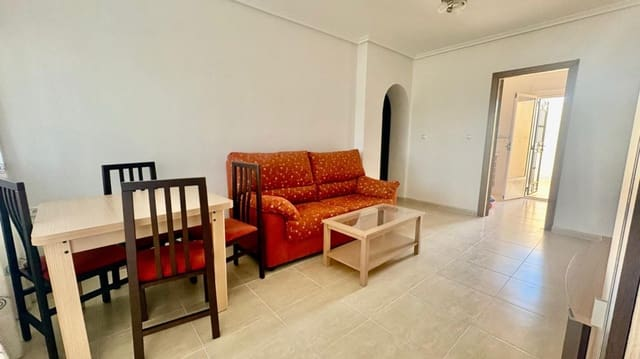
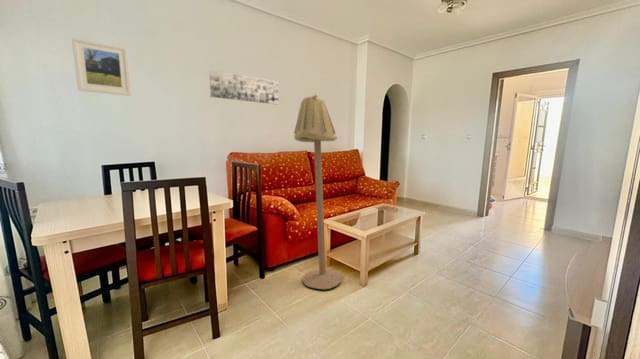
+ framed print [71,36,132,97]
+ floor lamp [293,94,343,290]
+ wall art [208,69,280,105]
